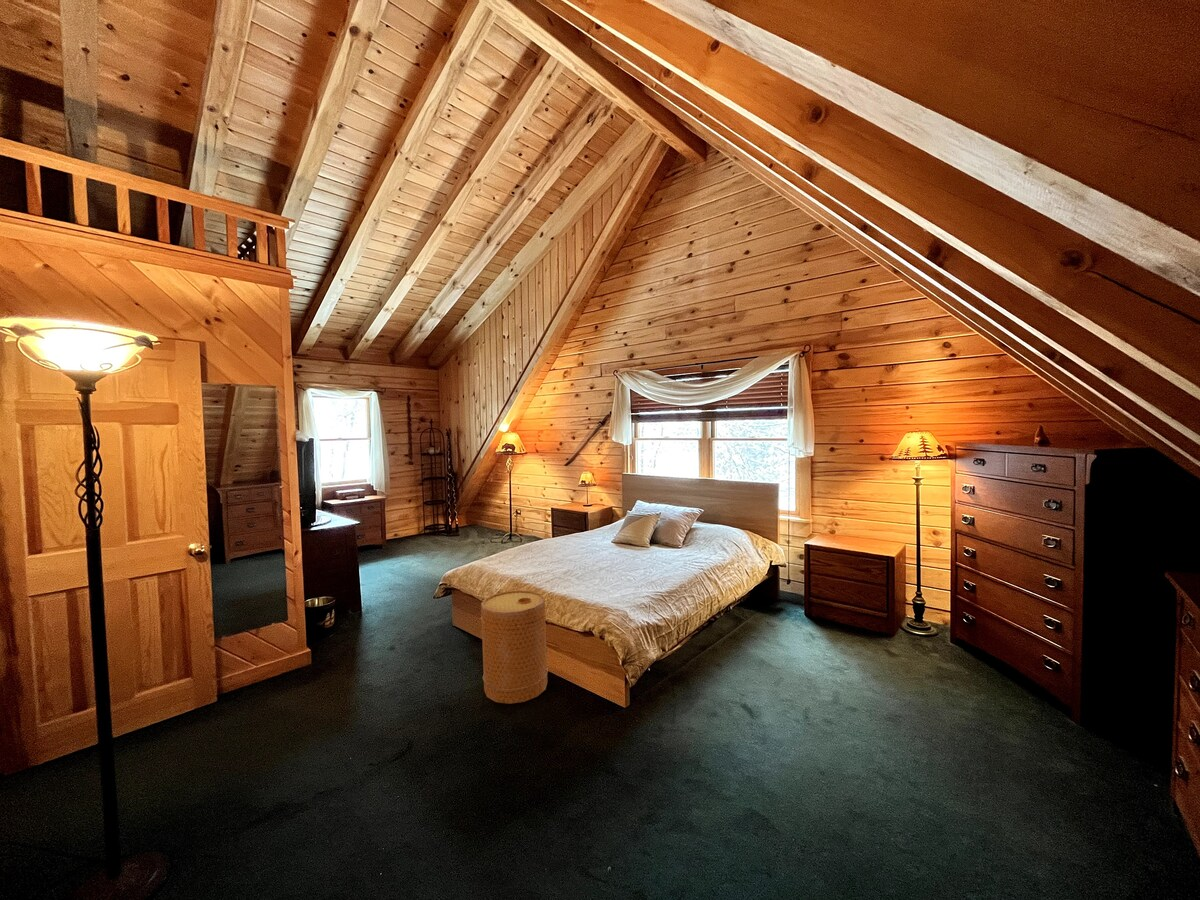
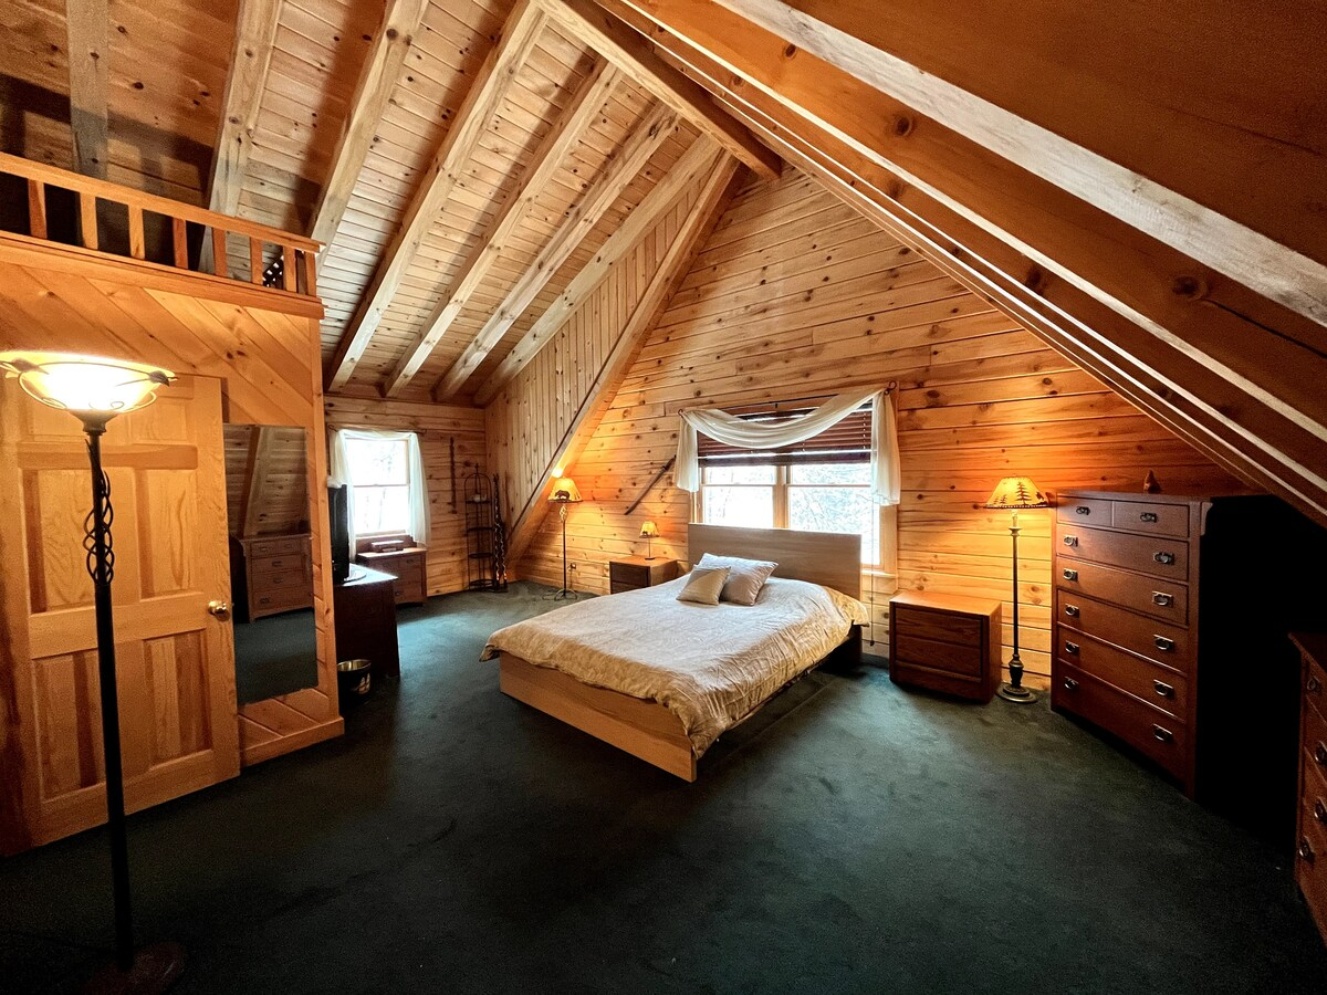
- basket [479,589,549,705]
